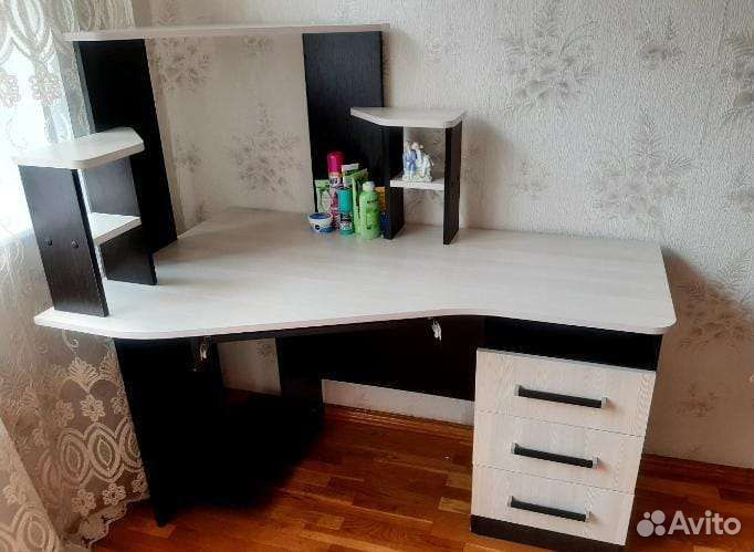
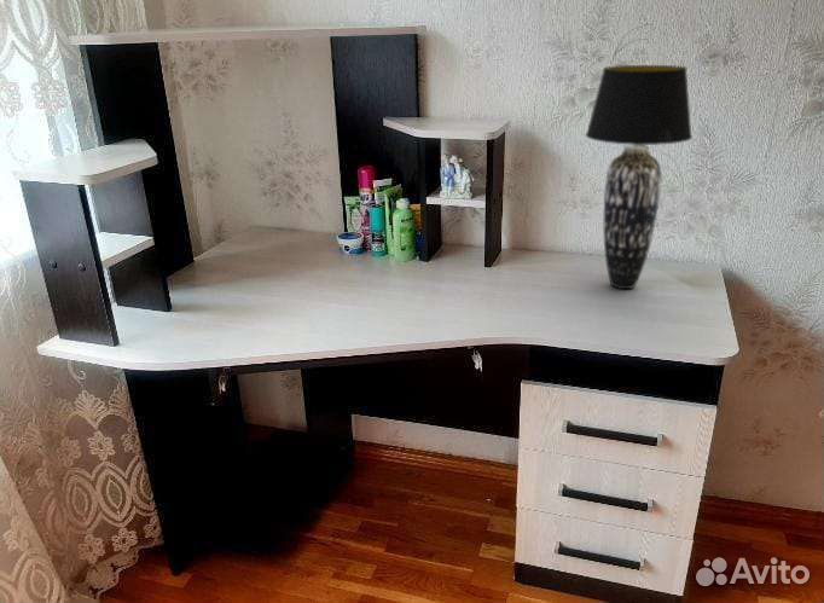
+ table lamp [585,64,694,290]
